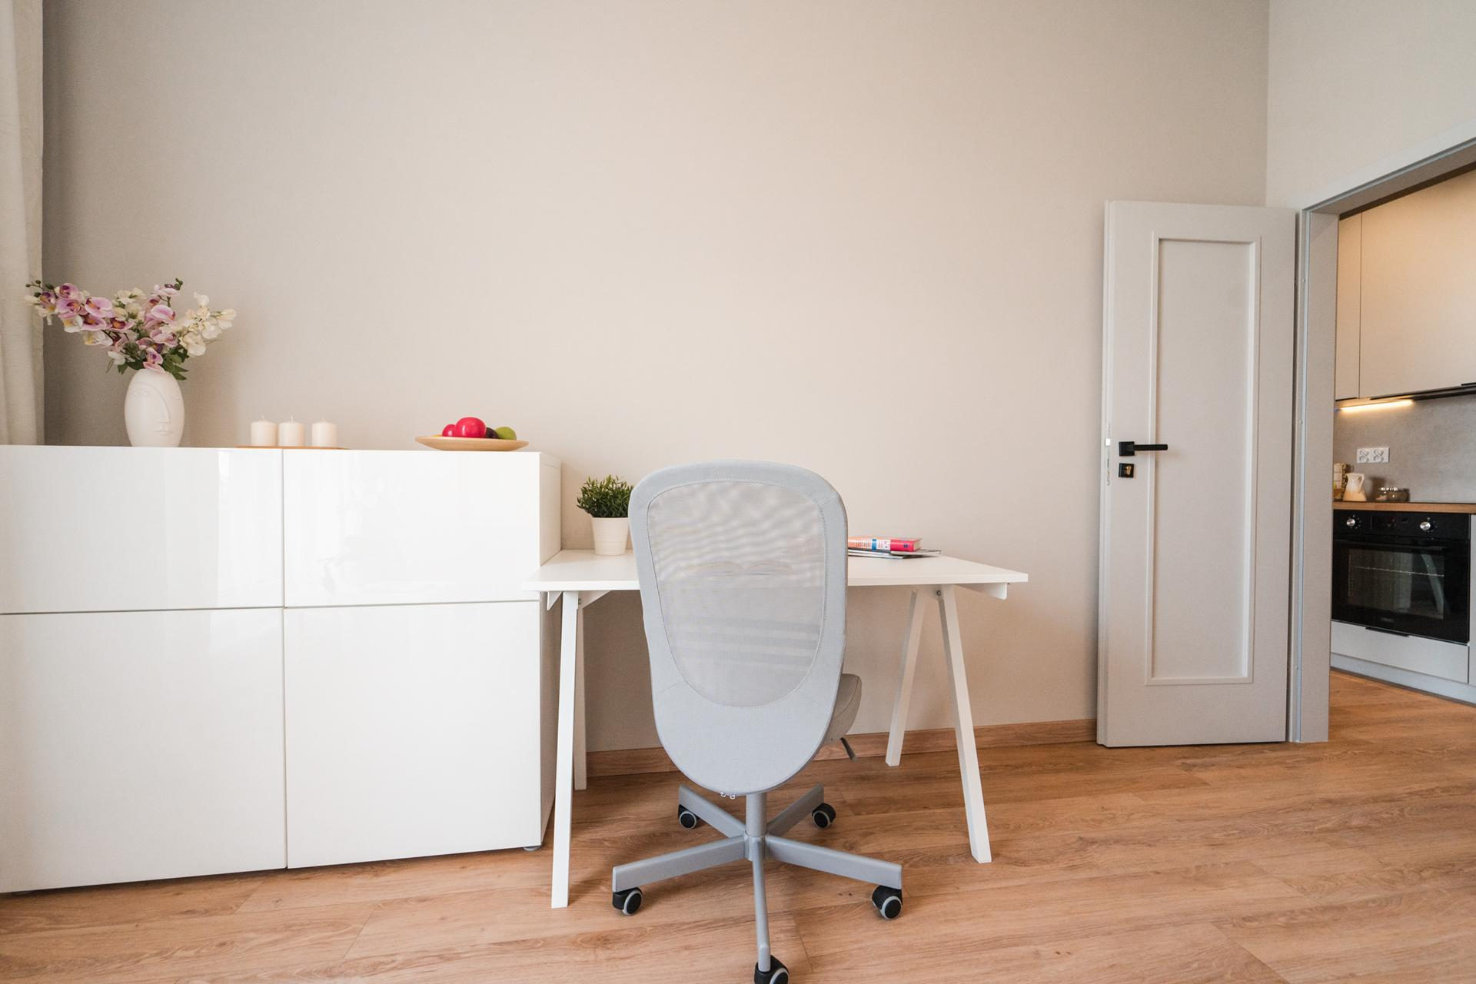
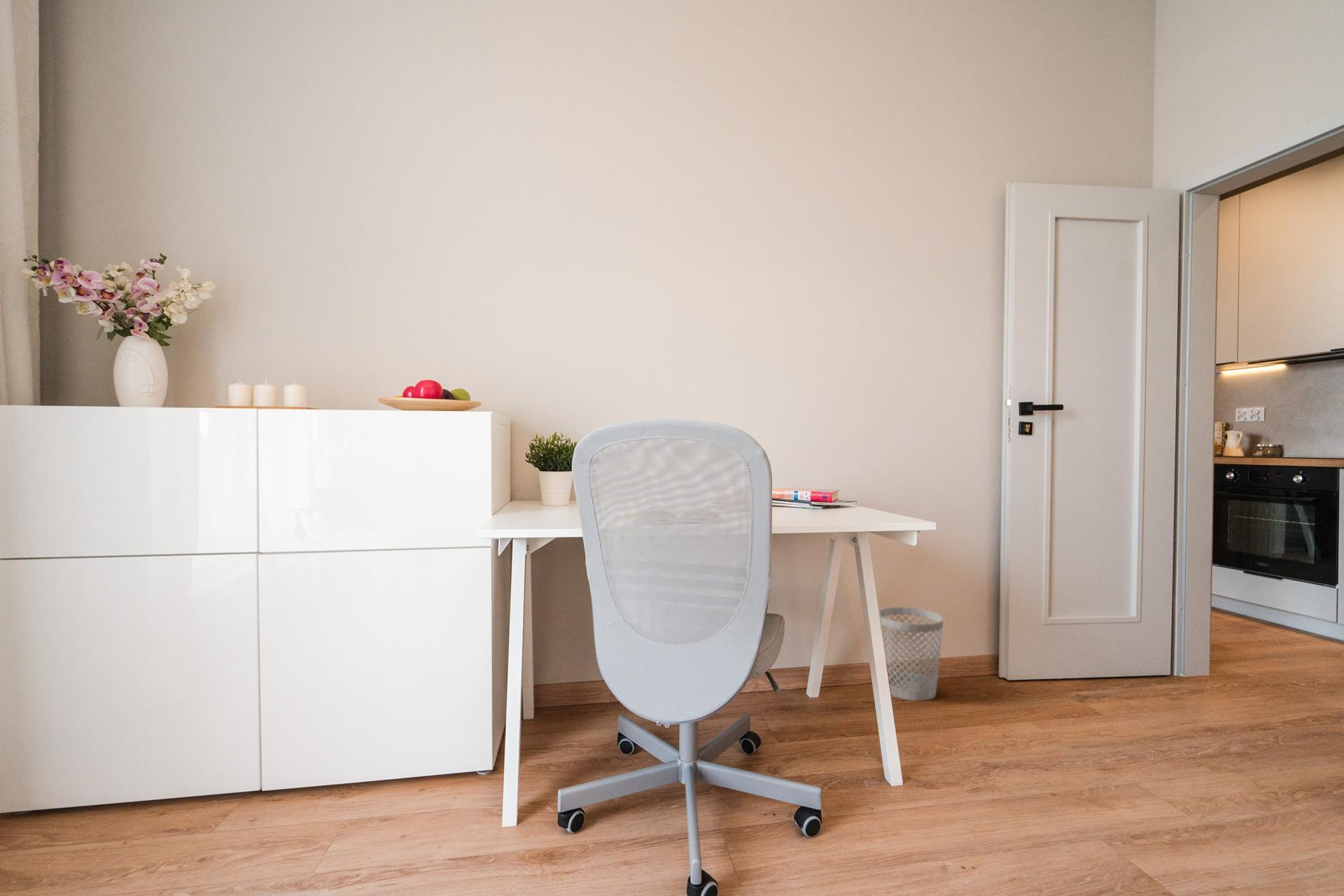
+ wastebasket [879,606,944,701]
